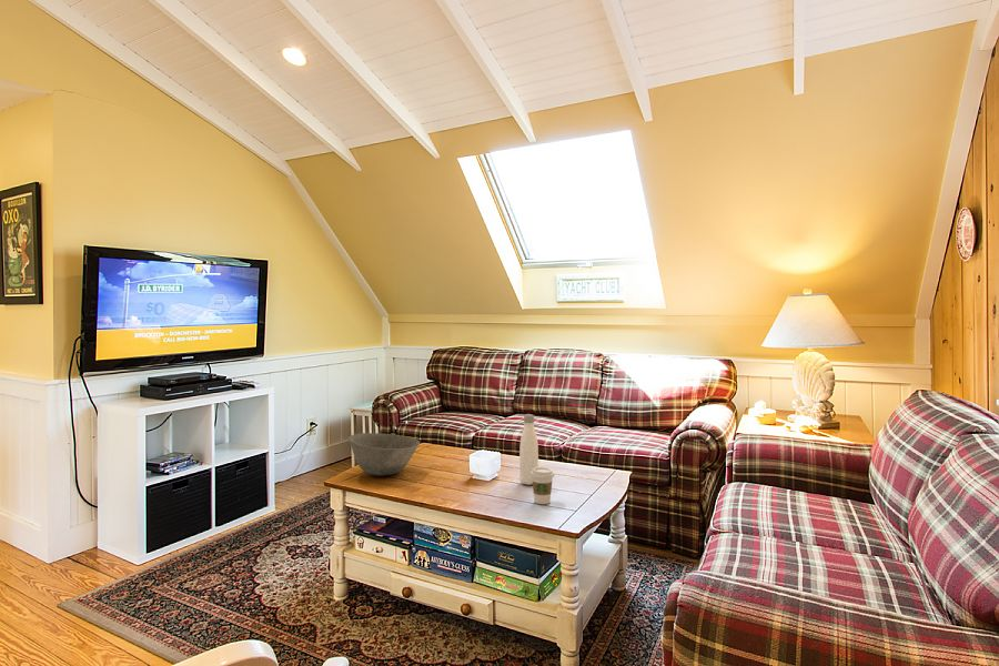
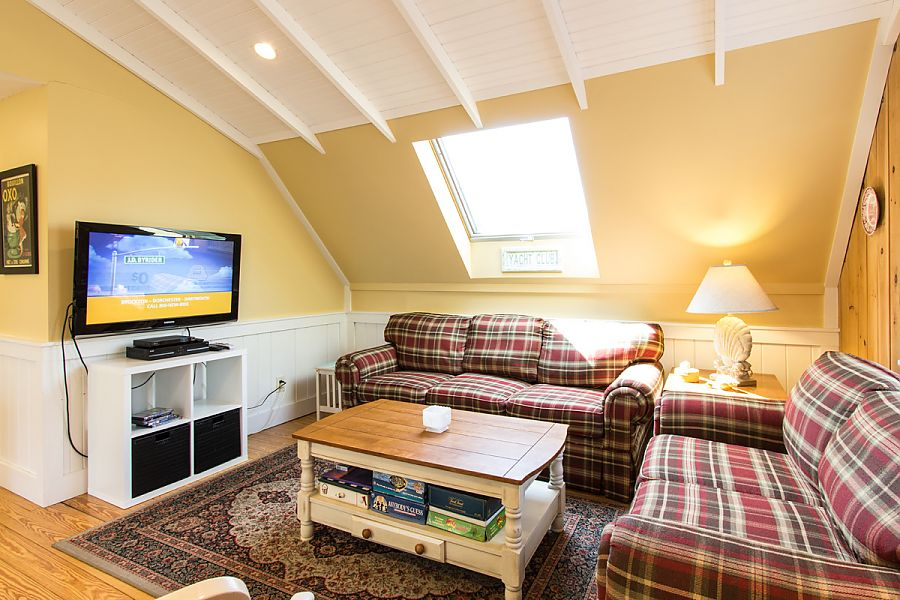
- coffee cup [531,466,555,505]
- bowl [347,432,421,477]
- water bottle [518,413,539,486]
